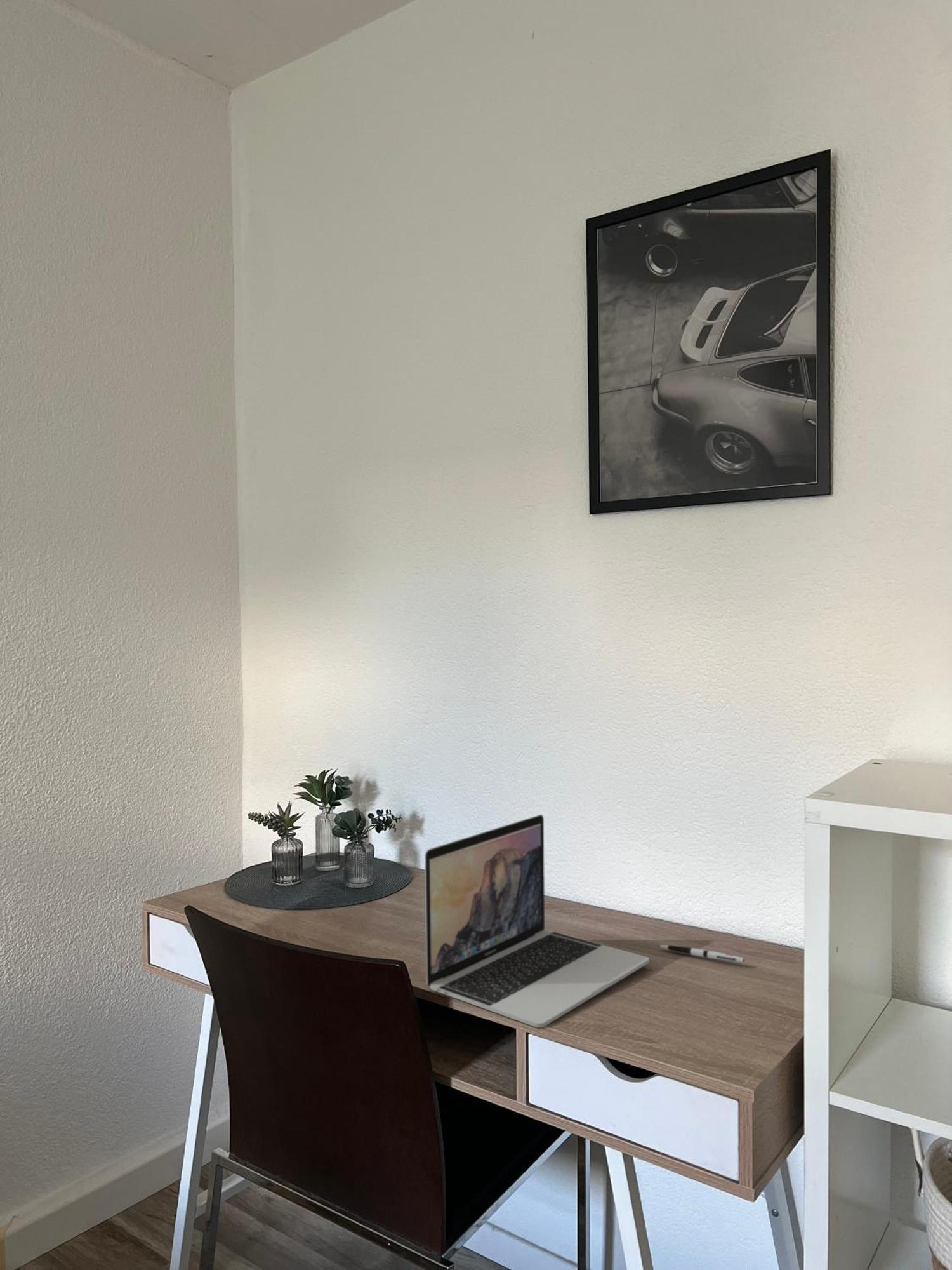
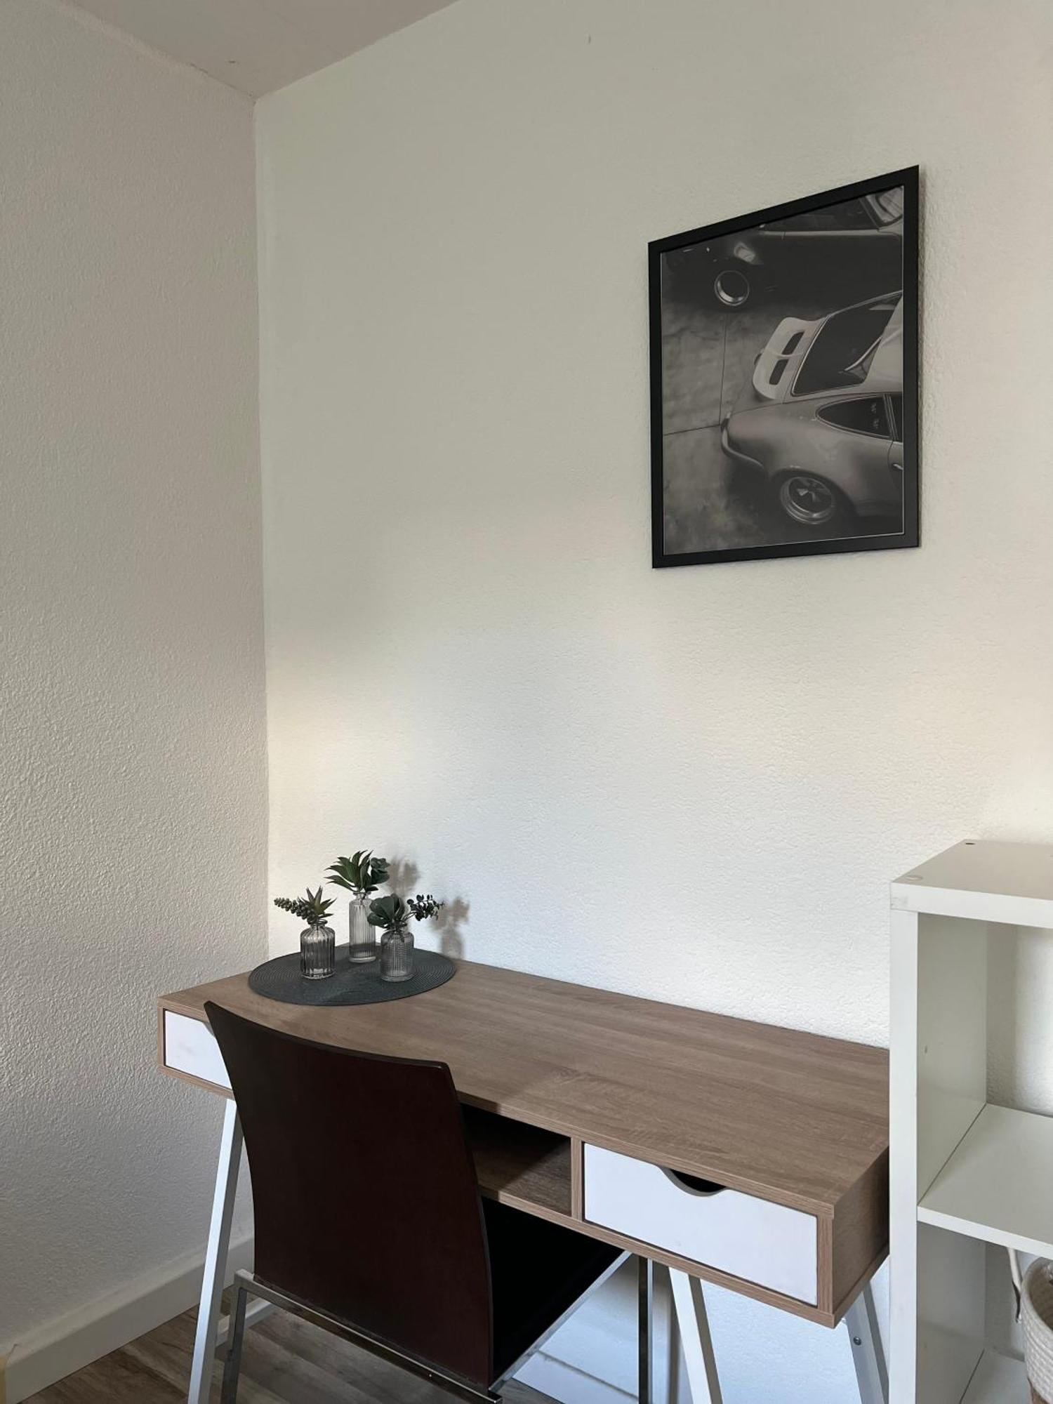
- pen [658,944,745,963]
- laptop [424,814,650,1028]
